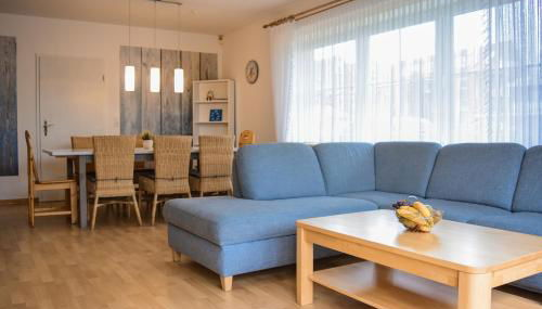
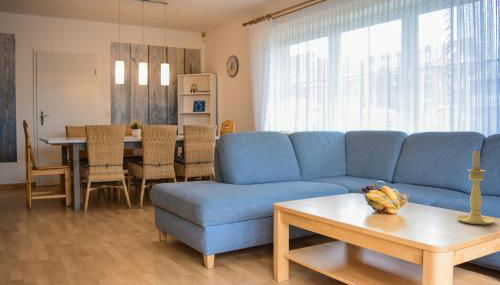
+ candle holder [455,149,496,226]
